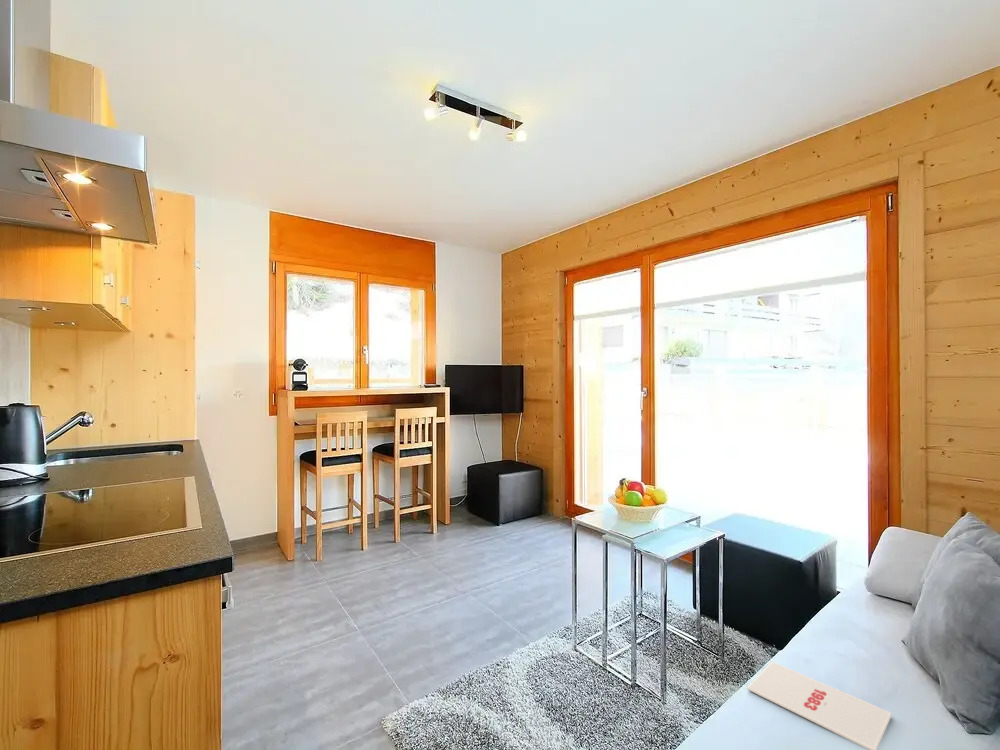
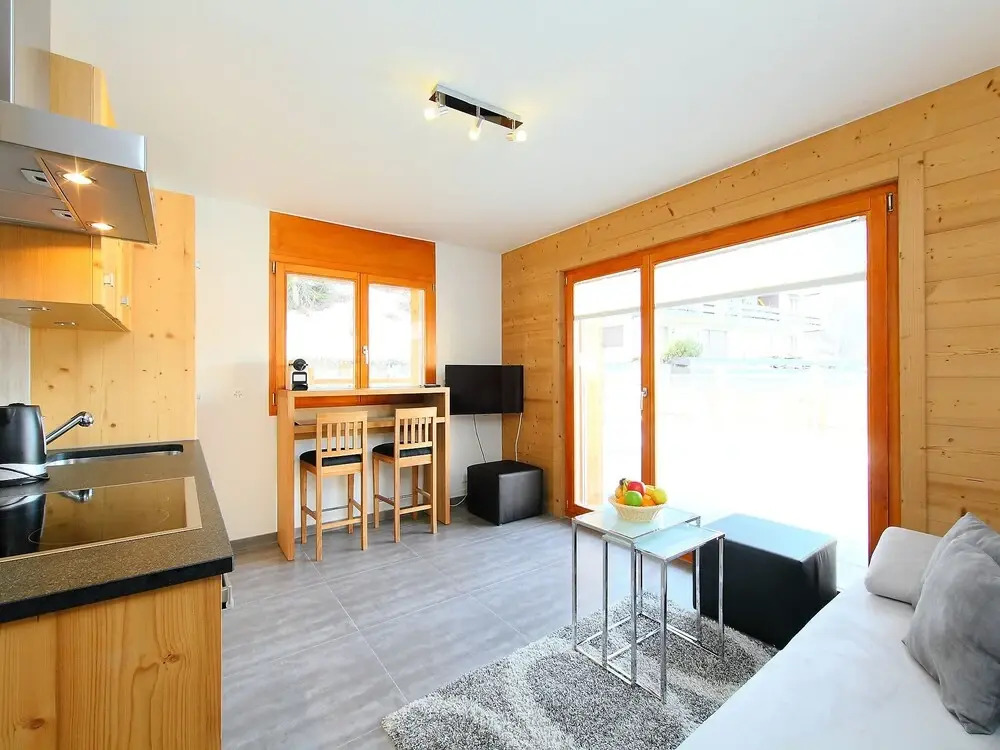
- magazine [746,661,893,750]
